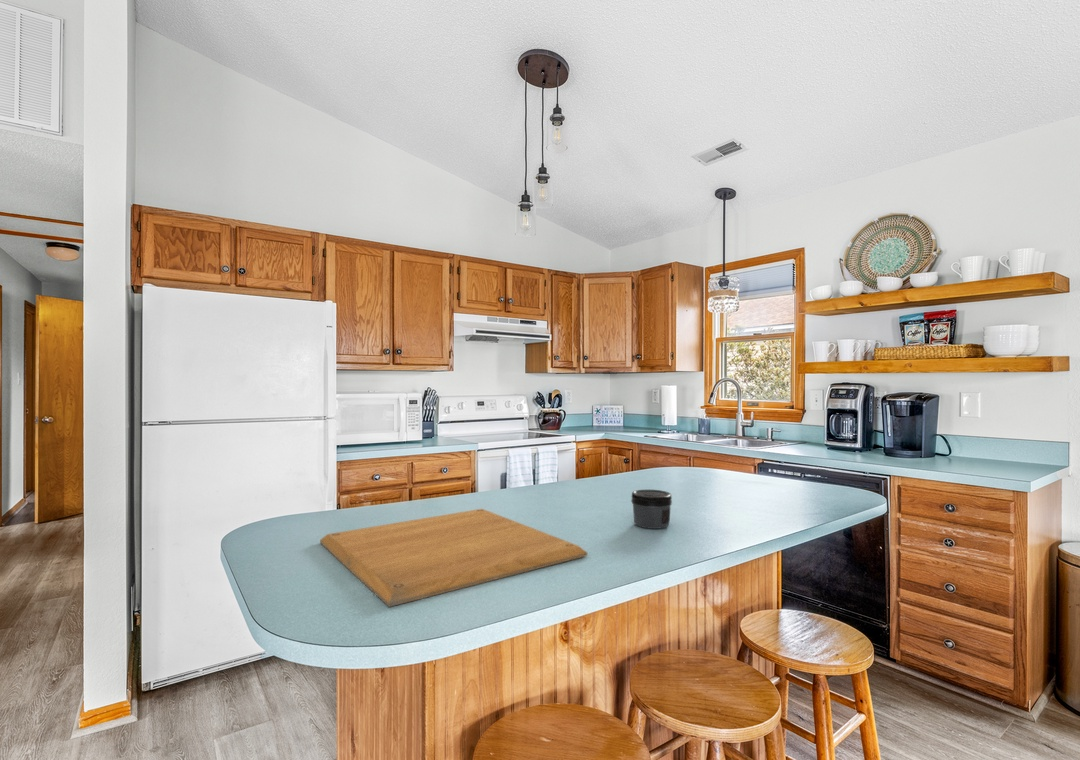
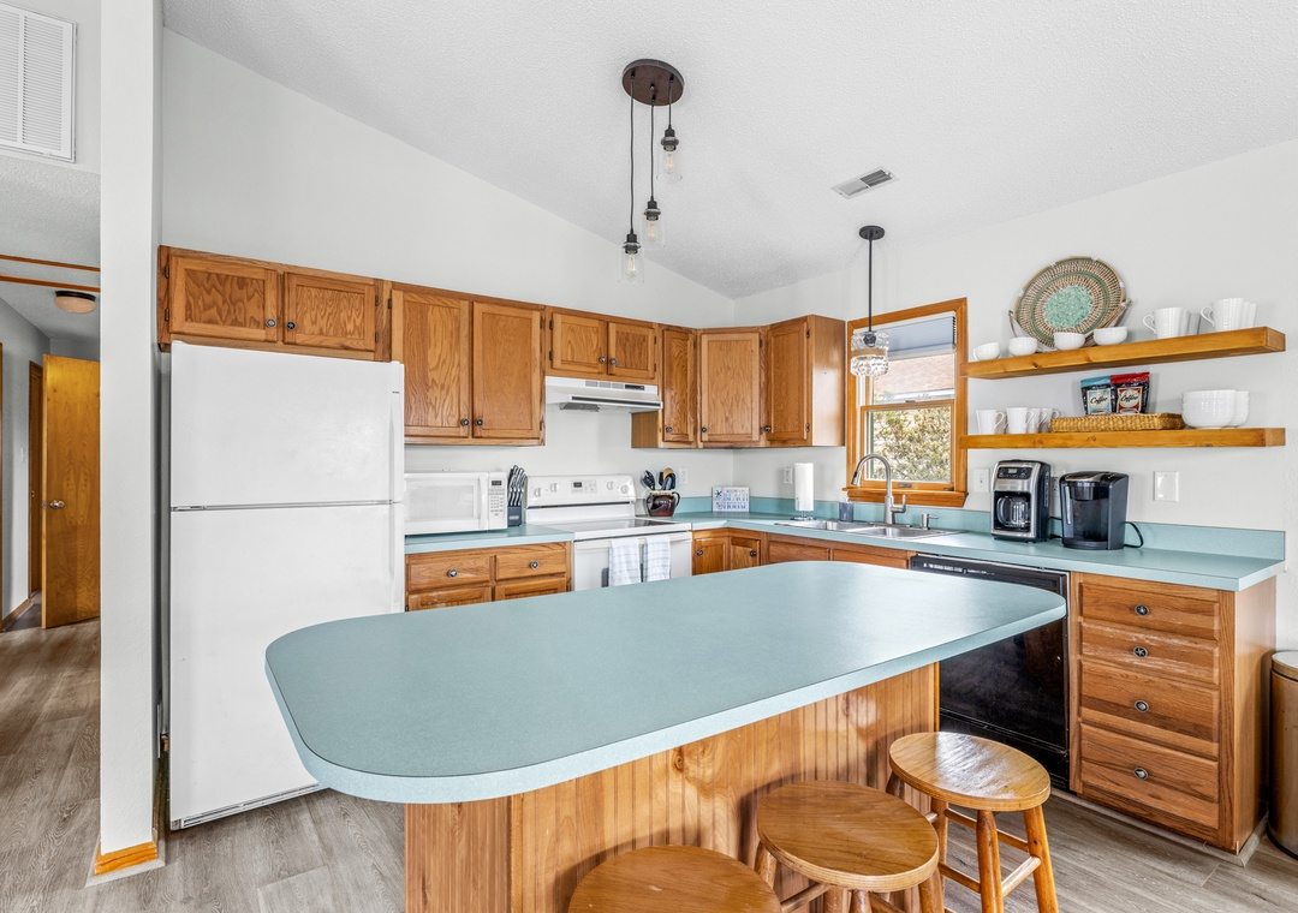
- chopping board [319,508,588,608]
- jar [630,489,673,530]
